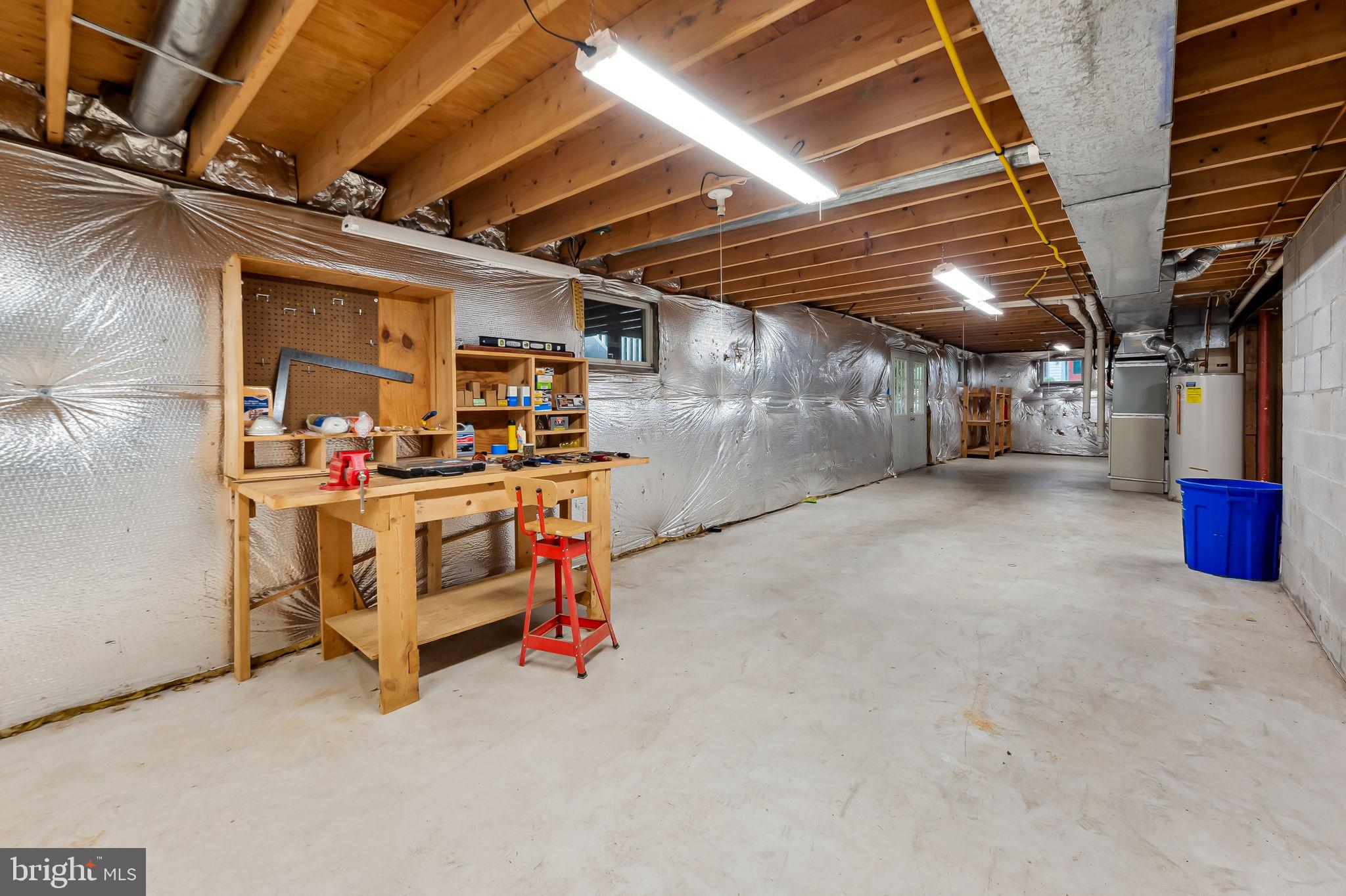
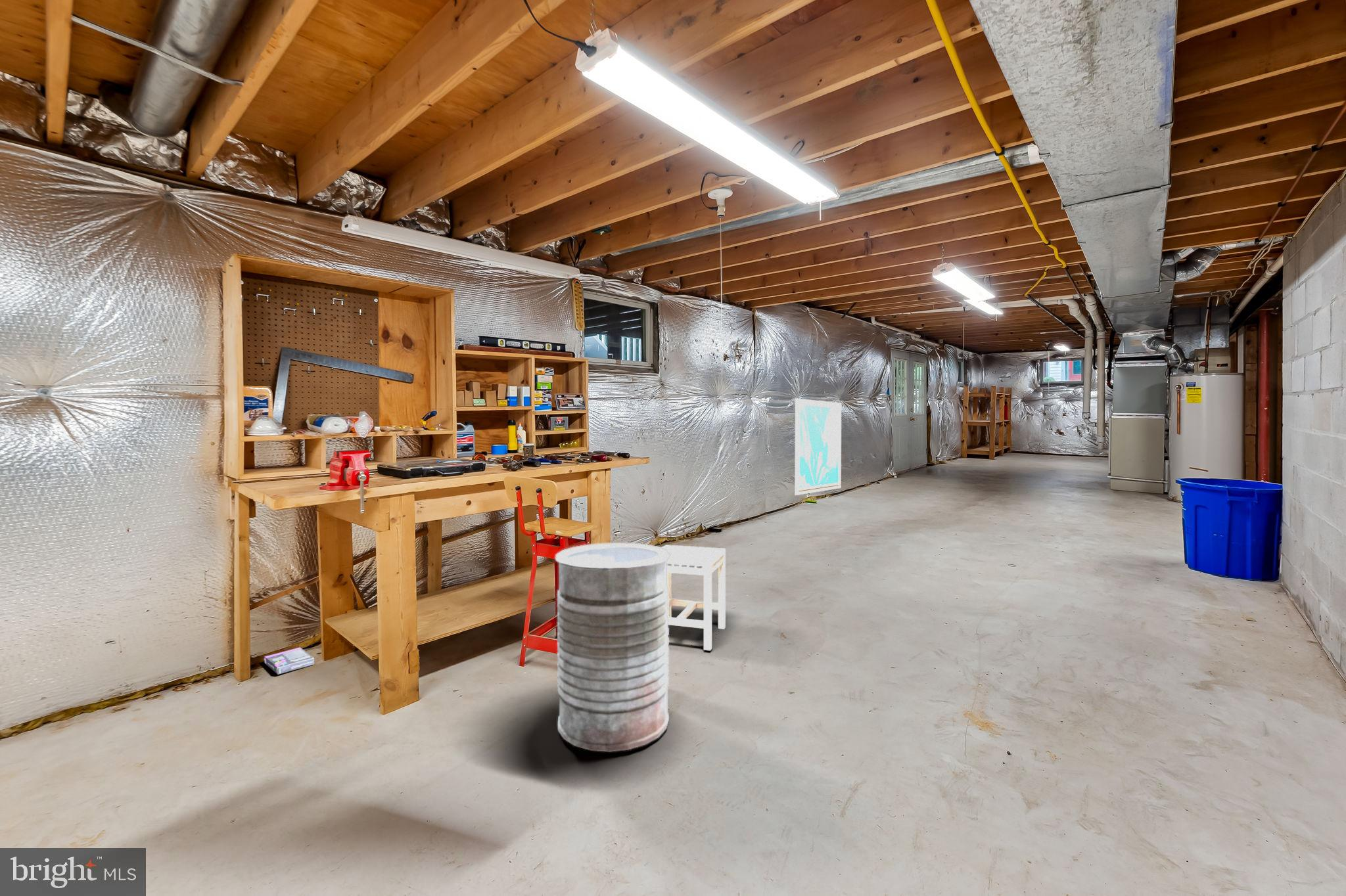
+ wall art [795,397,842,496]
+ box [264,646,315,675]
+ stool [661,544,726,651]
+ trash can [555,542,670,753]
